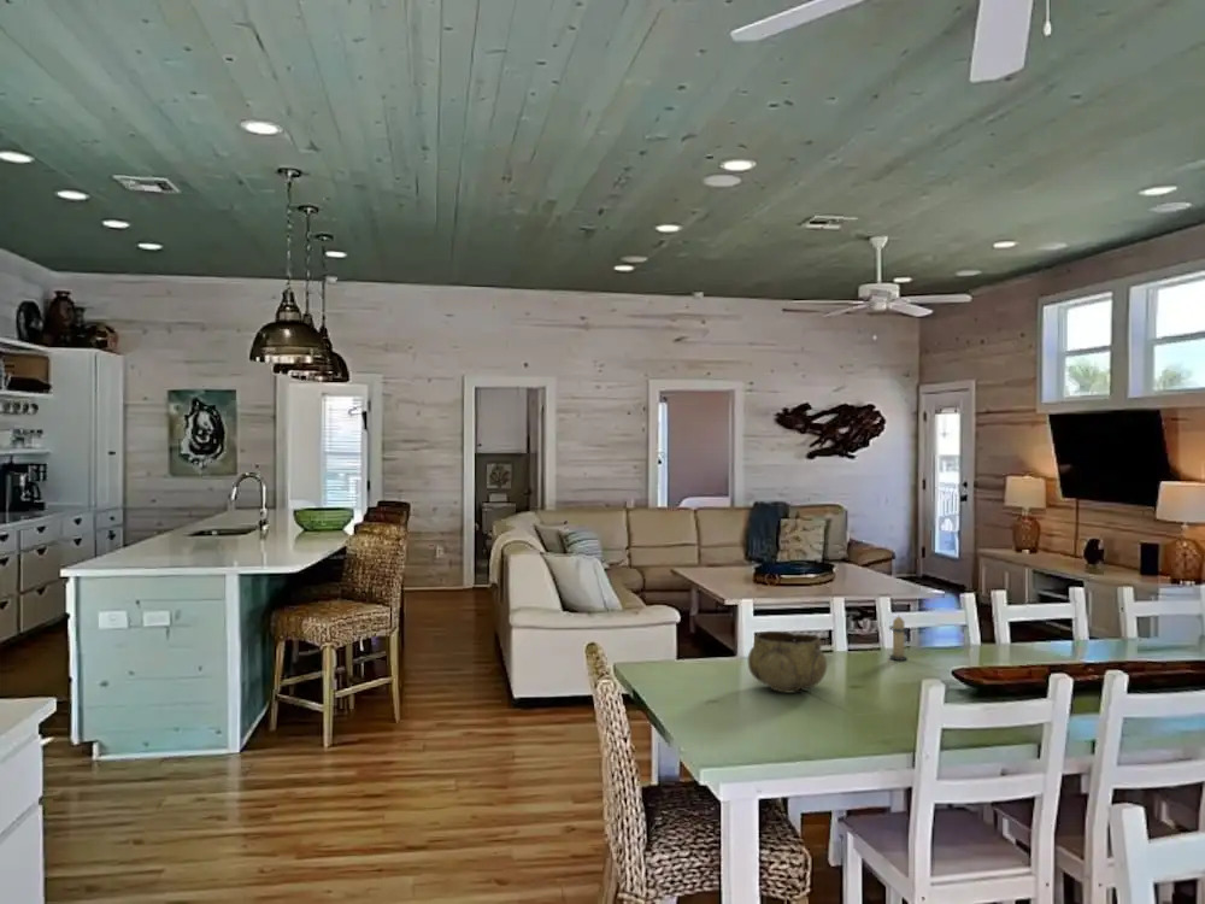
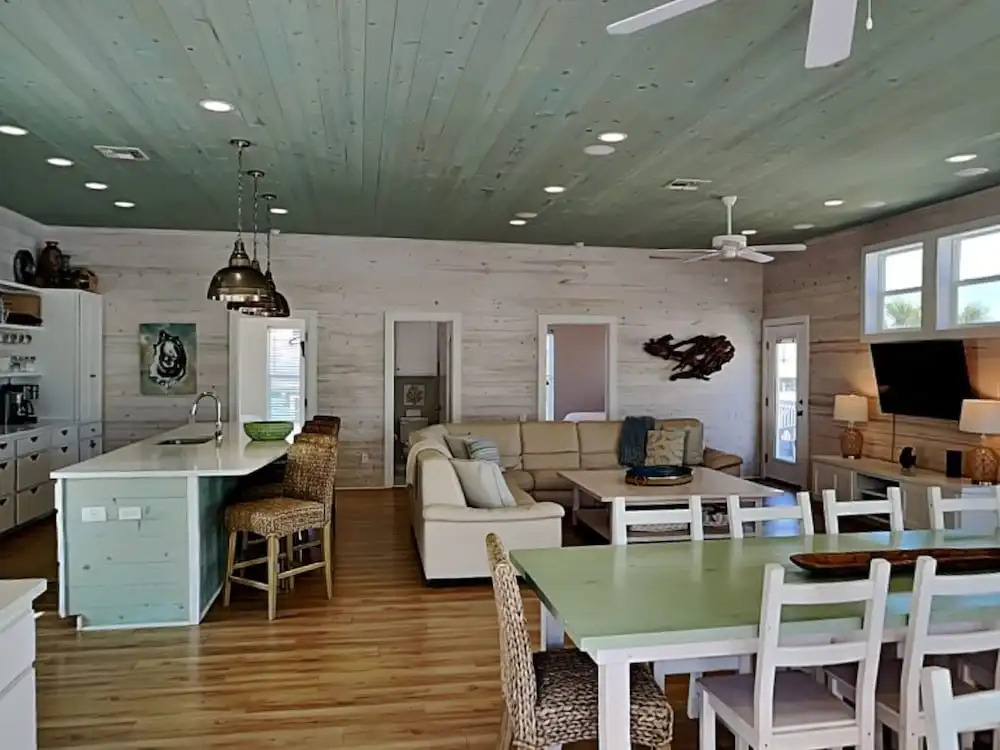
- candle [888,616,910,662]
- decorative bowl [747,630,828,694]
